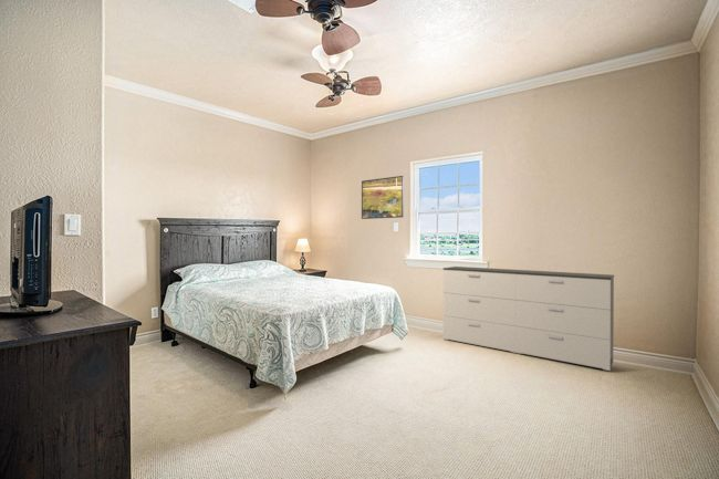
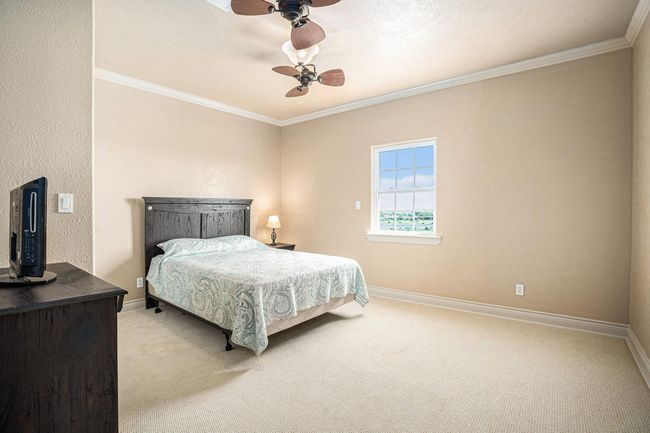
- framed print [361,175,405,220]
- dresser [442,265,615,372]
